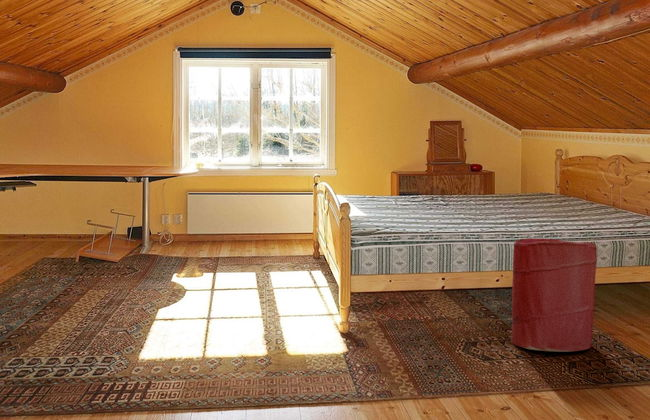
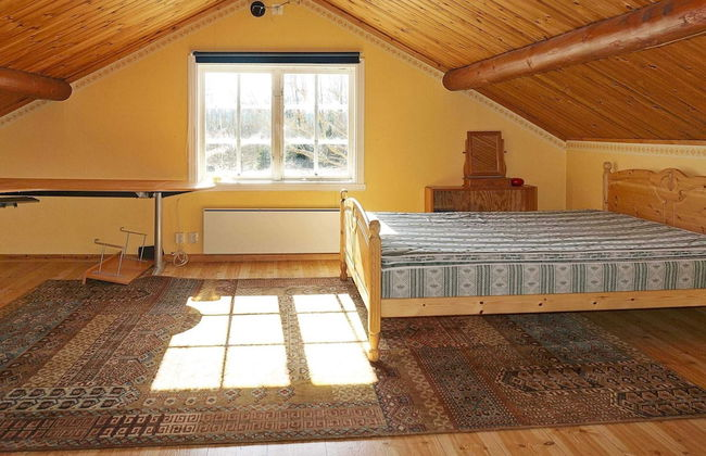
- laundry hamper [510,237,598,353]
